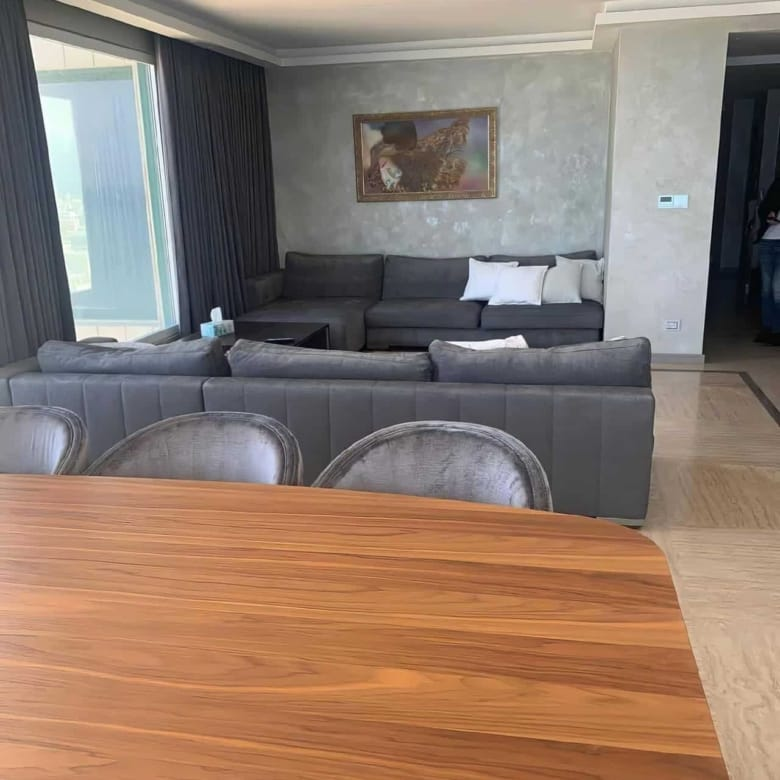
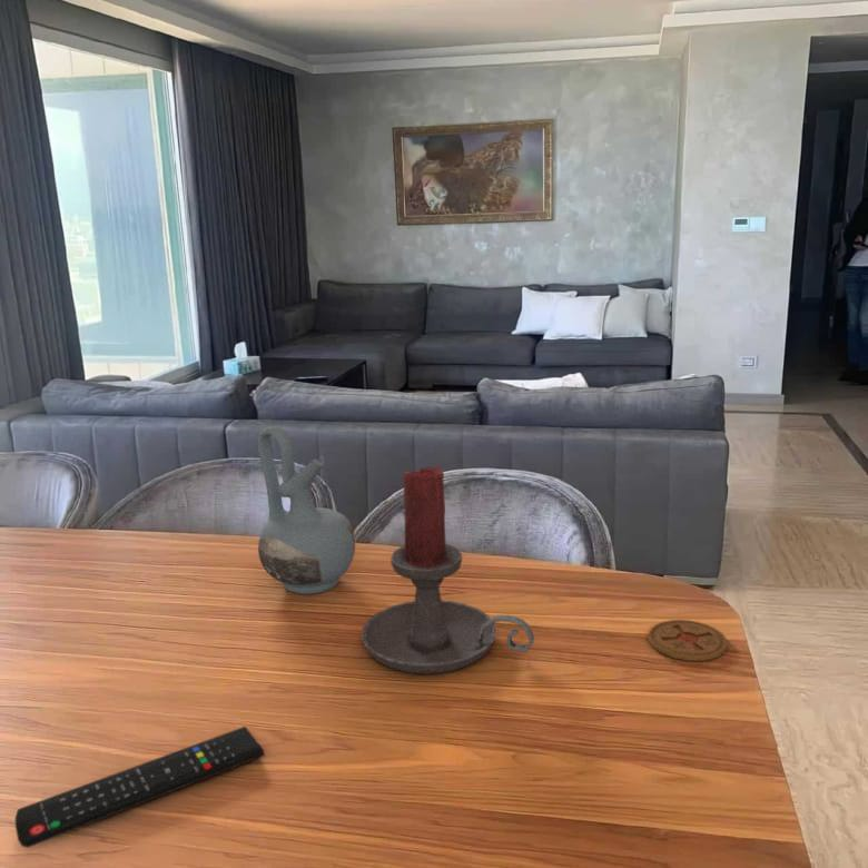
+ remote control [14,726,265,848]
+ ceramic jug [257,425,356,595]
+ coaster [648,619,729,662]
+ candle holder [361,466,535,675]
